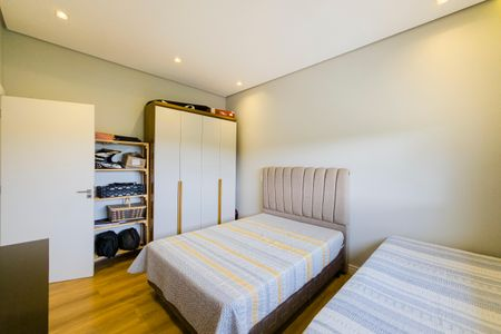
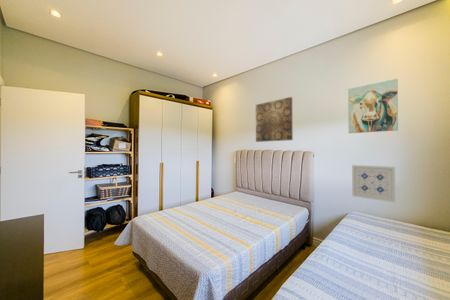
+ wall art [351,164,396,203]
+ wall art [255,96,294,143]
+ wall art [347,78,399,134]
